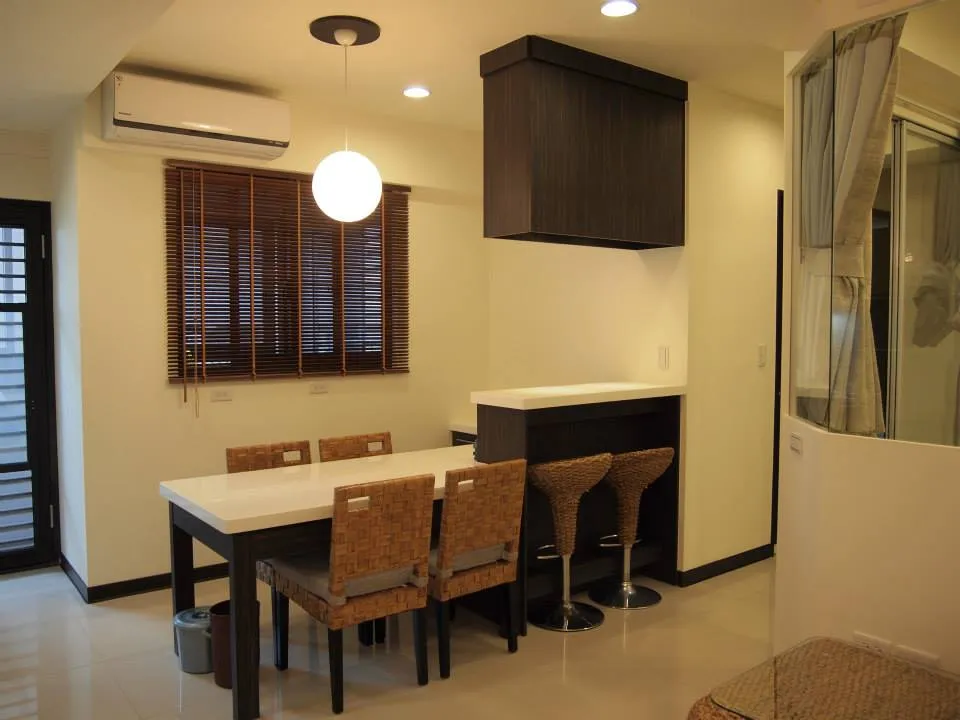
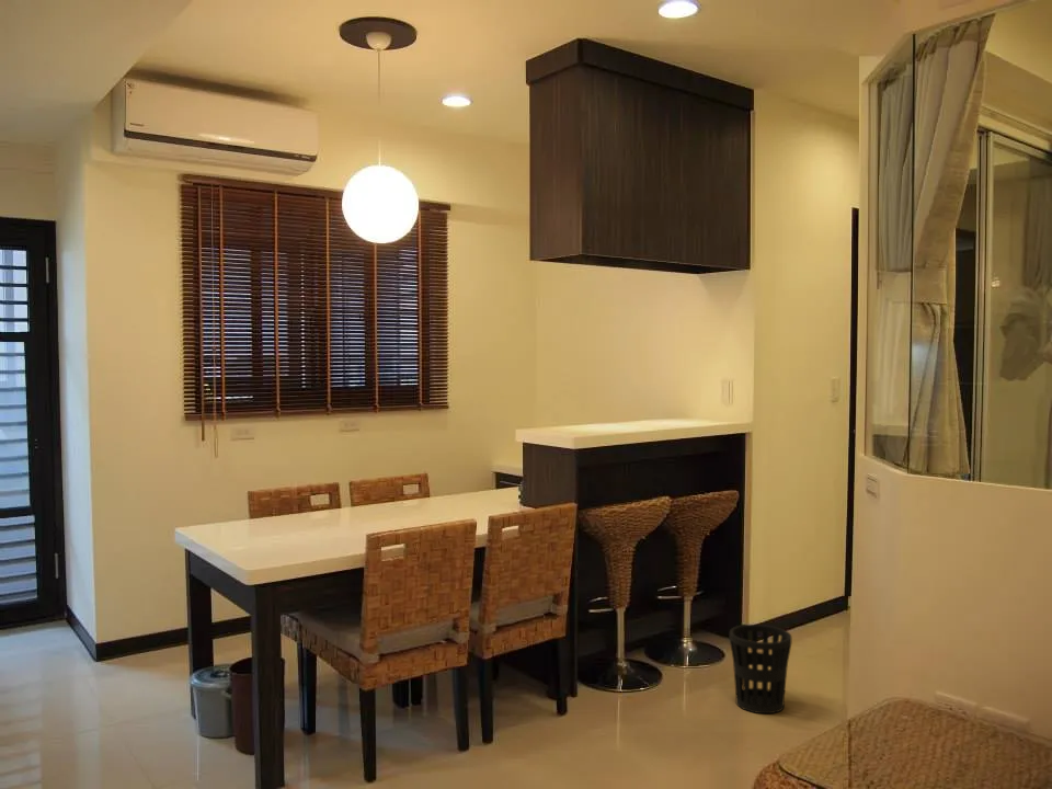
+ wastebasket [729,624,792,714]
